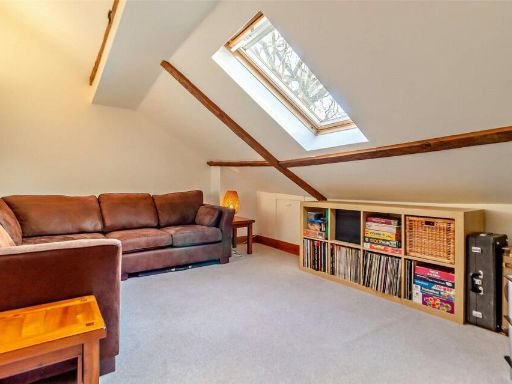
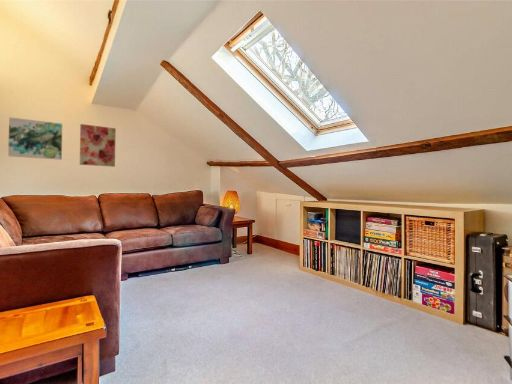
+ wall art [79,123,117,168]
+ wall art [7,116,63,161]
